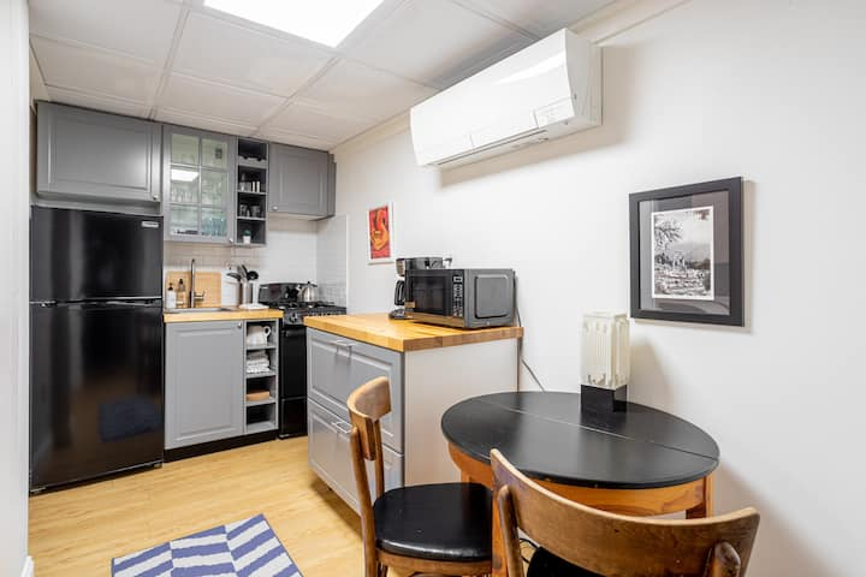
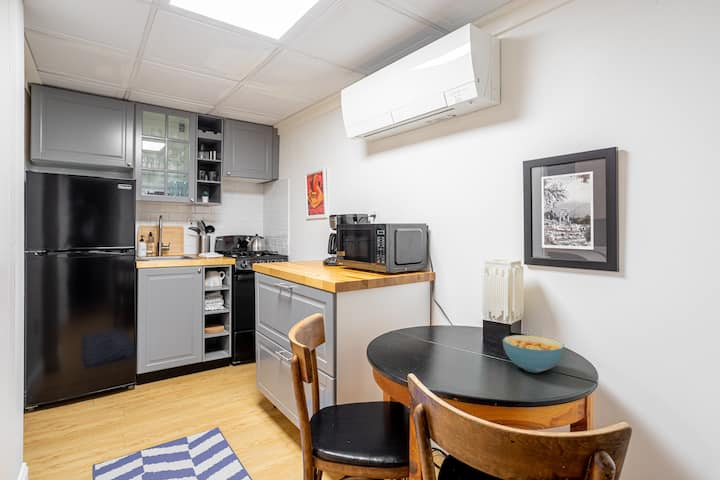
+ cereal bowl [502,334,565,374]
